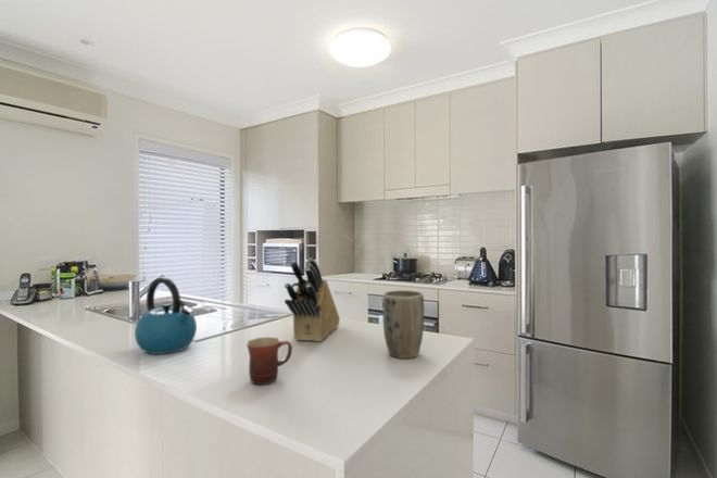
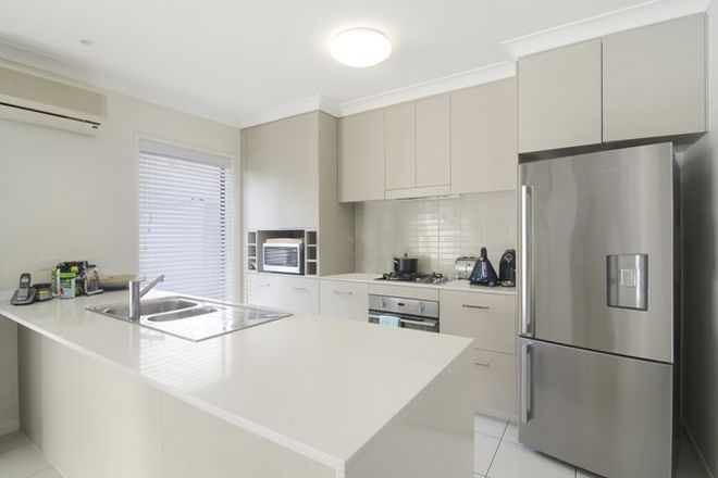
- plant pot [381,289,425,360]
- kettle [134,277,198,355]
- knife block [284,256,341,342]
- mug [246,336,293,386]
